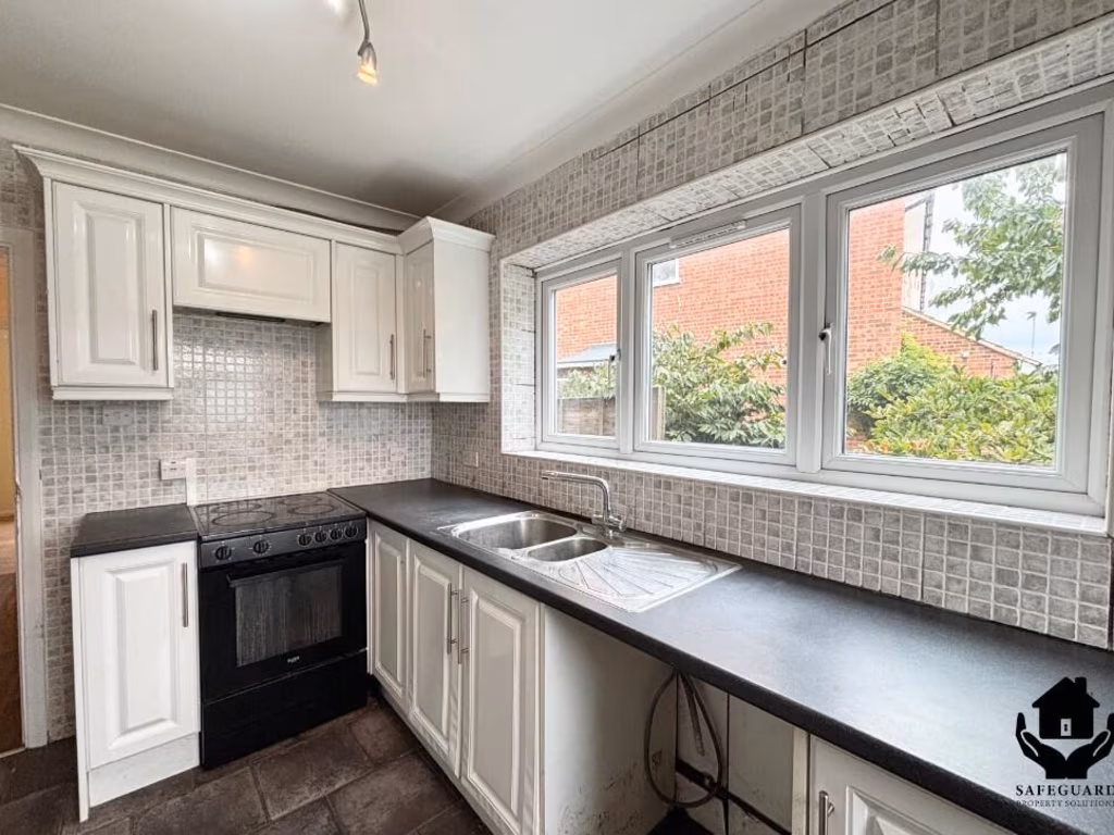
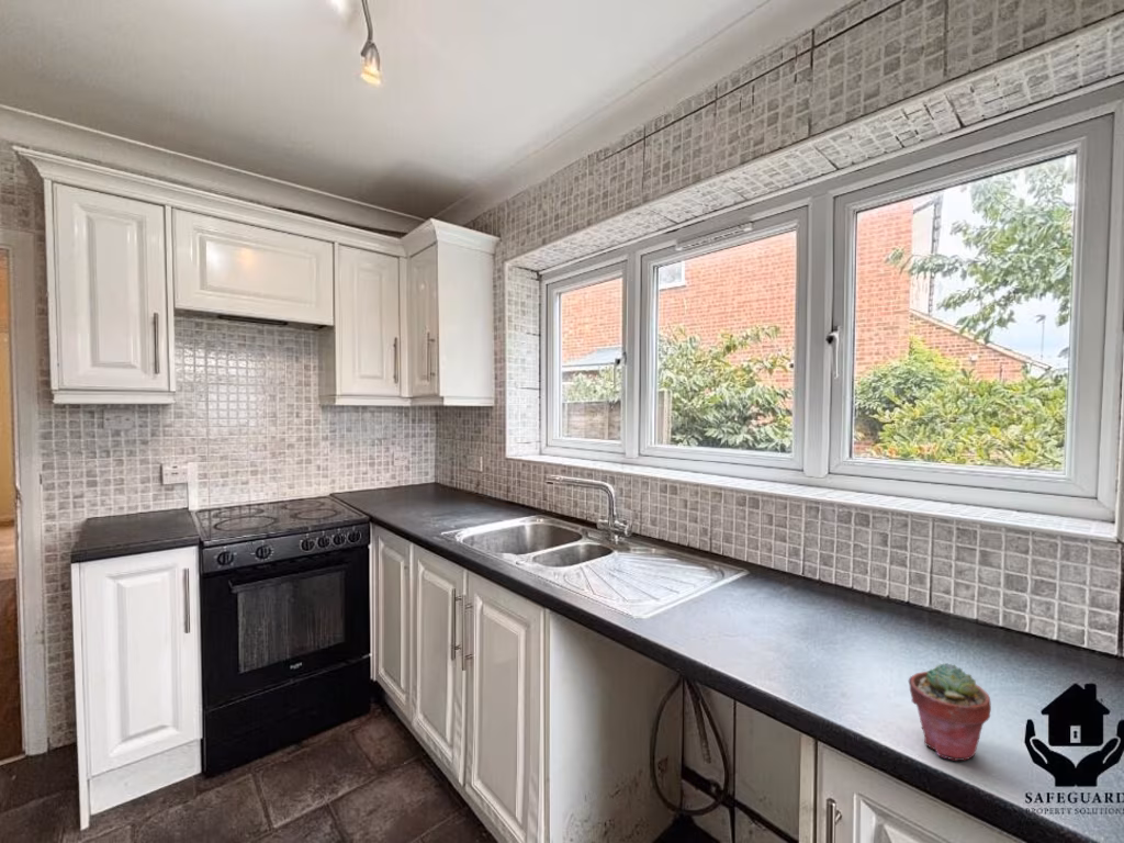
+ potted succulent [908,662,992,762]
